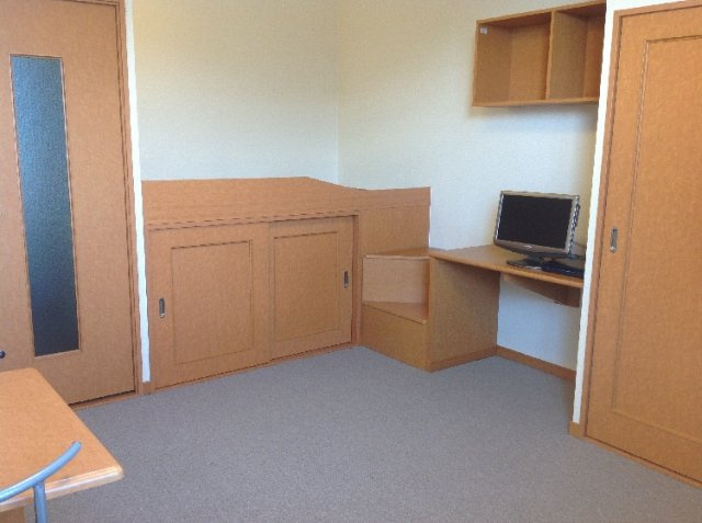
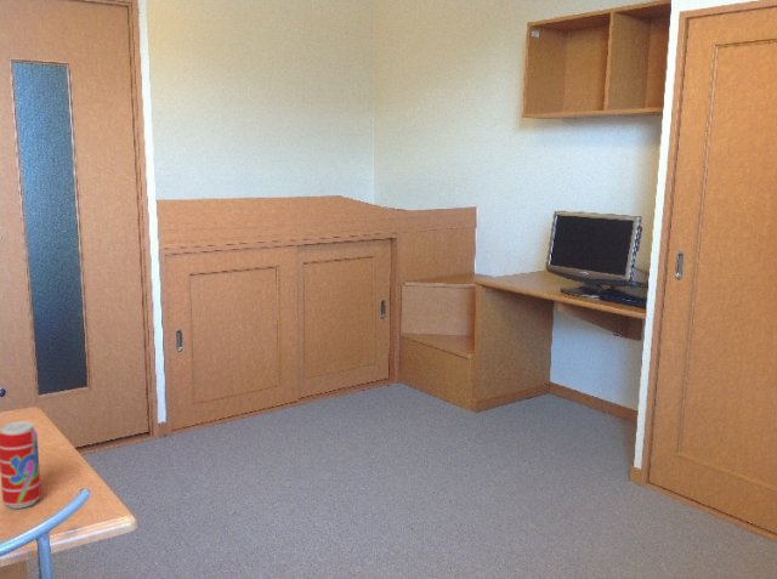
+ beverage can [0,420,42,510]
